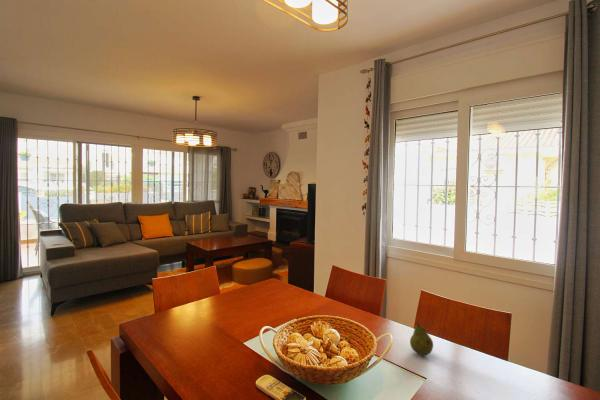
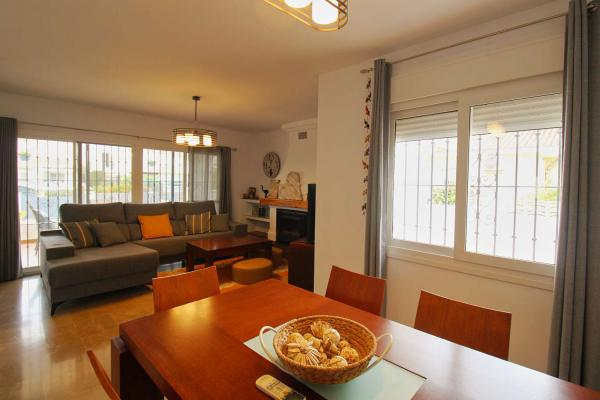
- fruit [409,320,434,356]
